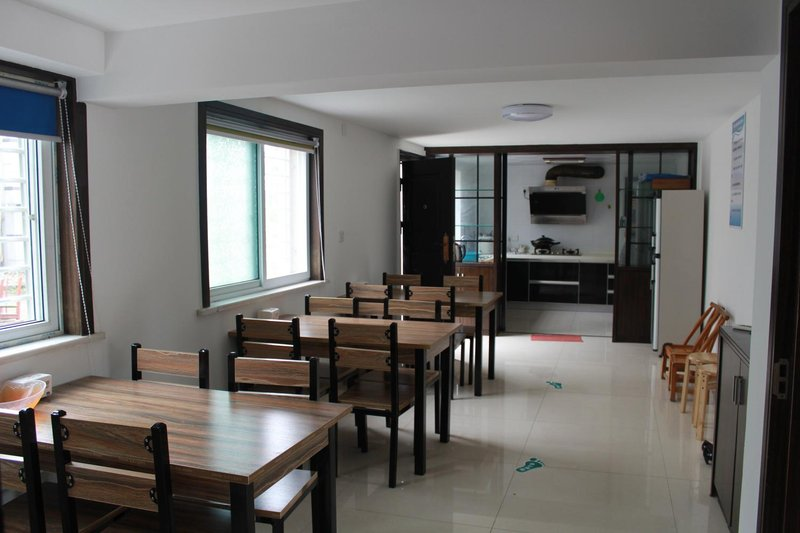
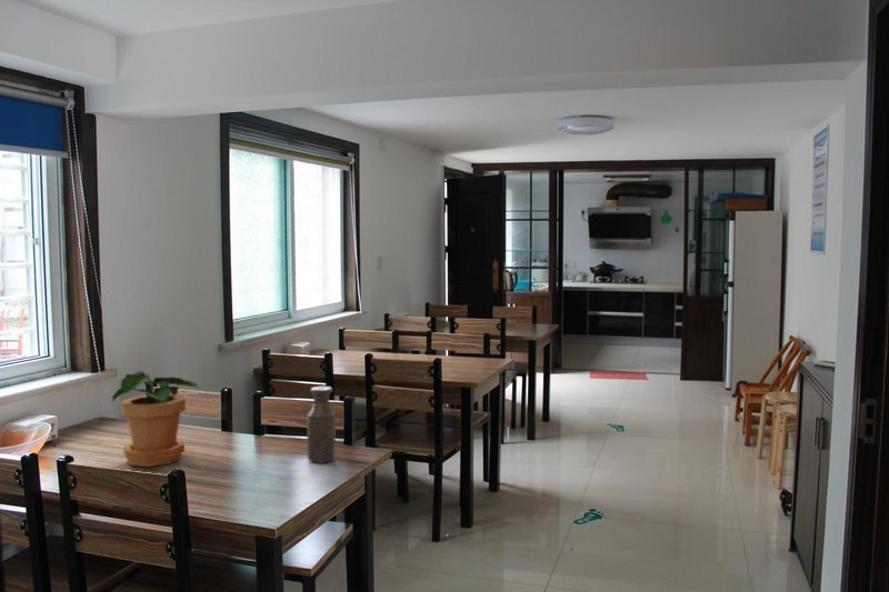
+ bottle [306,385,337,464]
+ potted plant [111,370,200,468]
